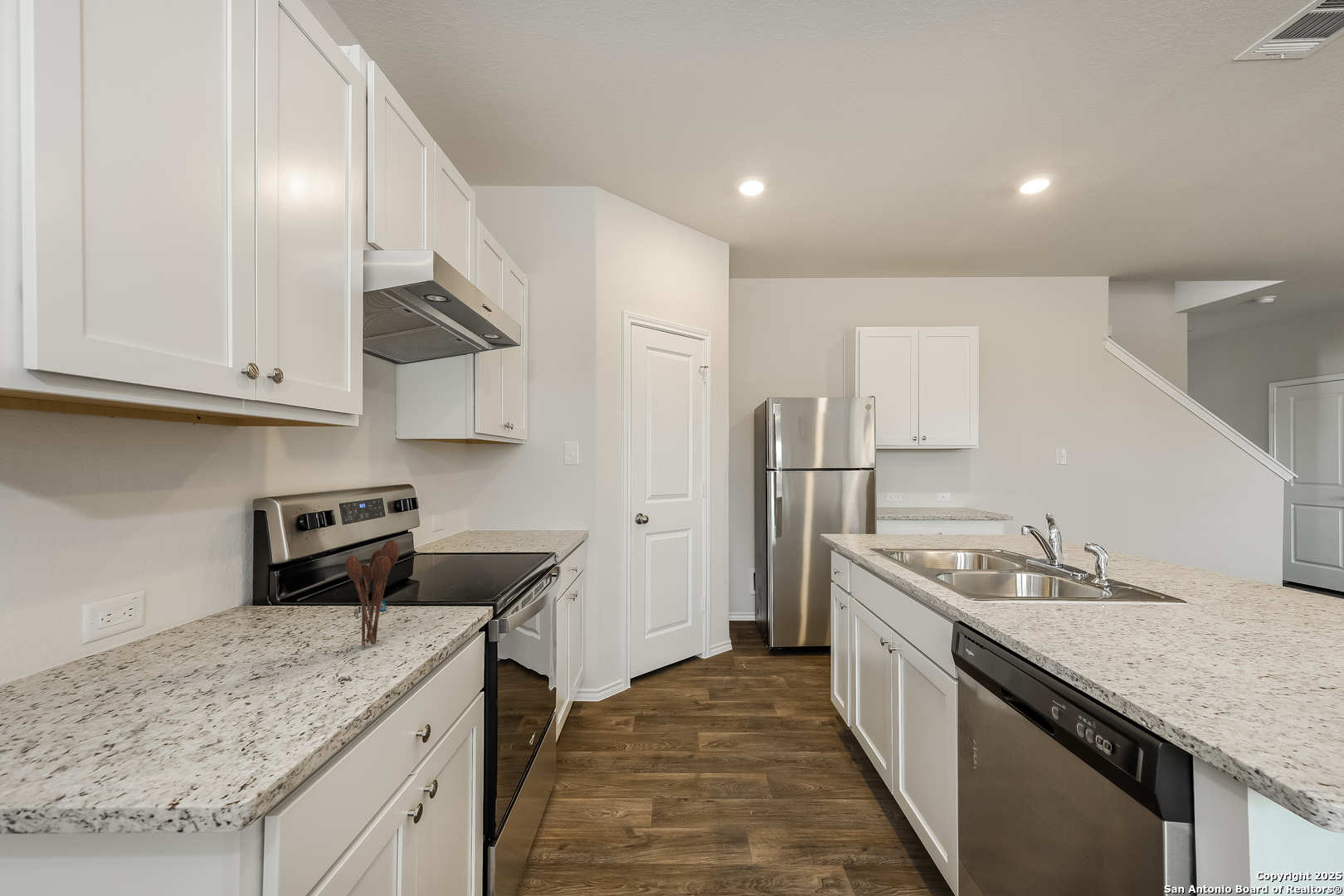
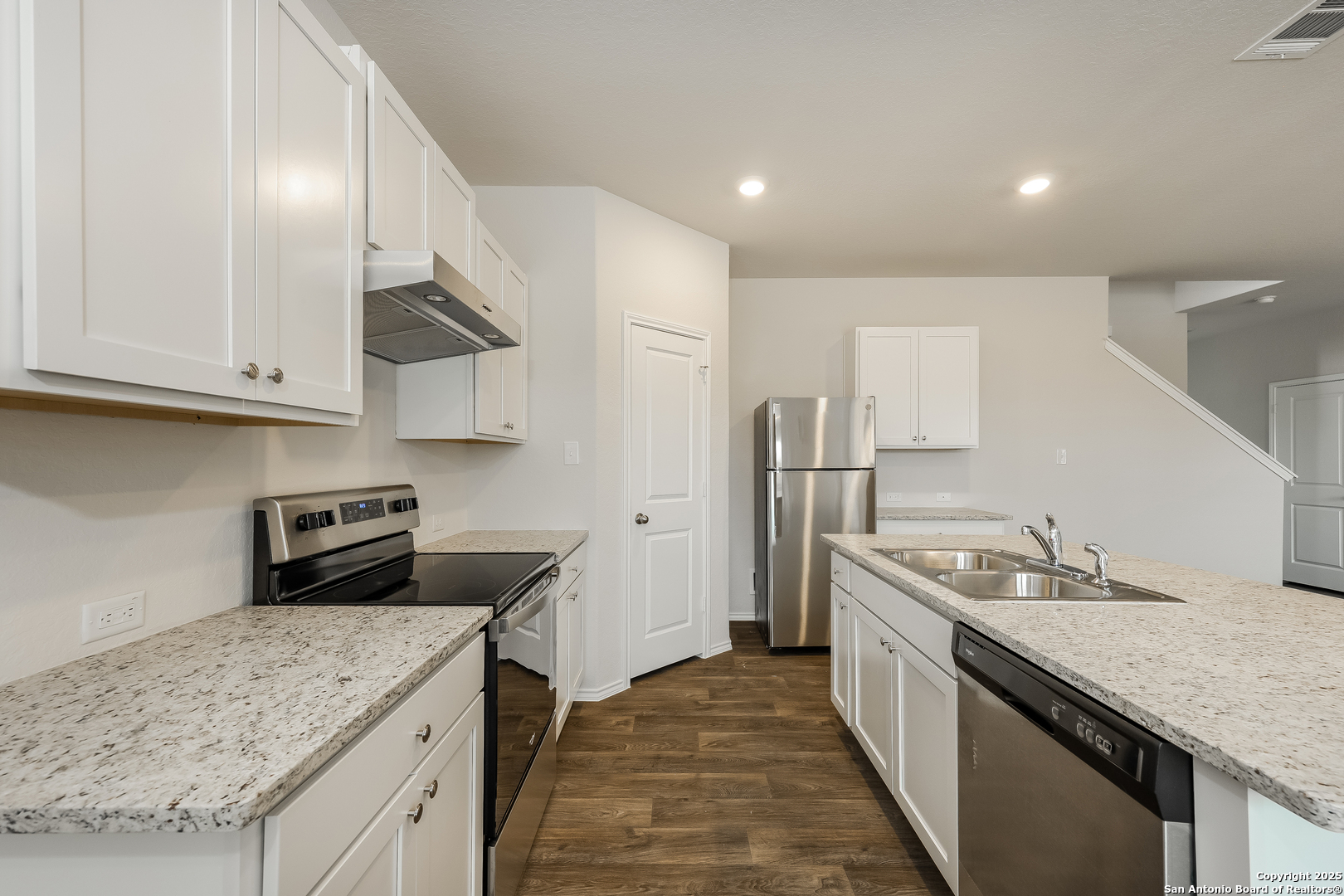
- utensil holder [344,539,400,646]
